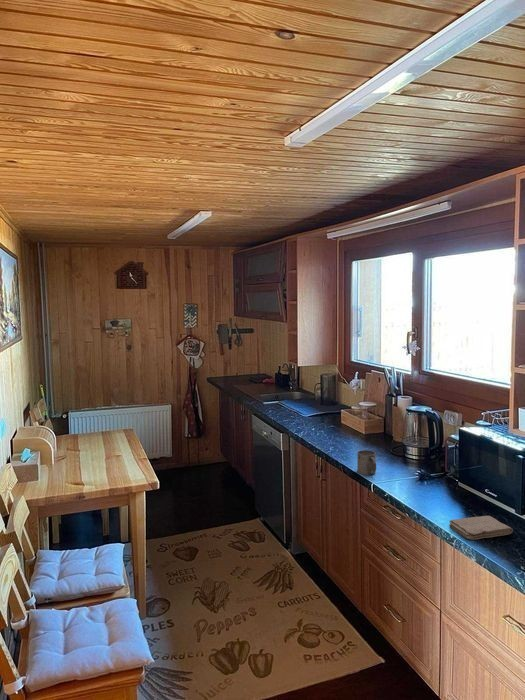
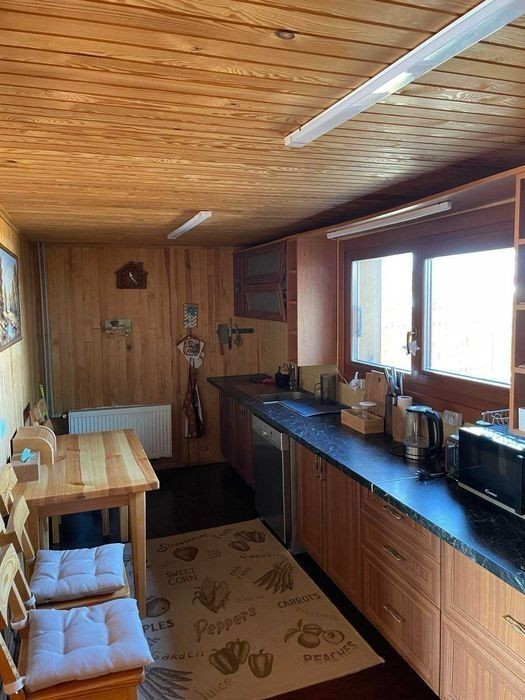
- mug [356,449,377,476]
- washcloth [448,515,514,541]
